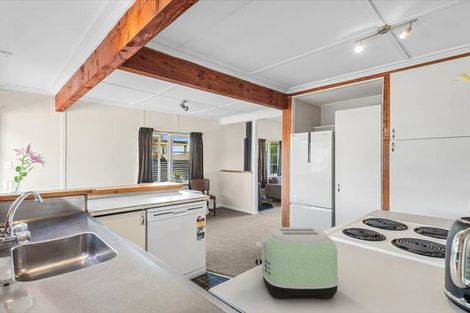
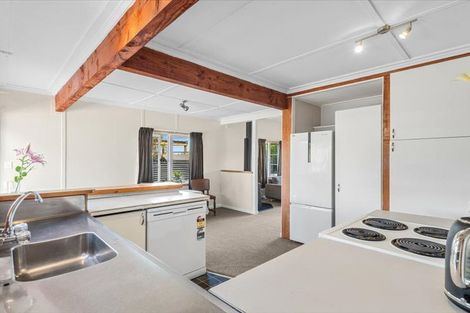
- toaster [254,226,340,300]
